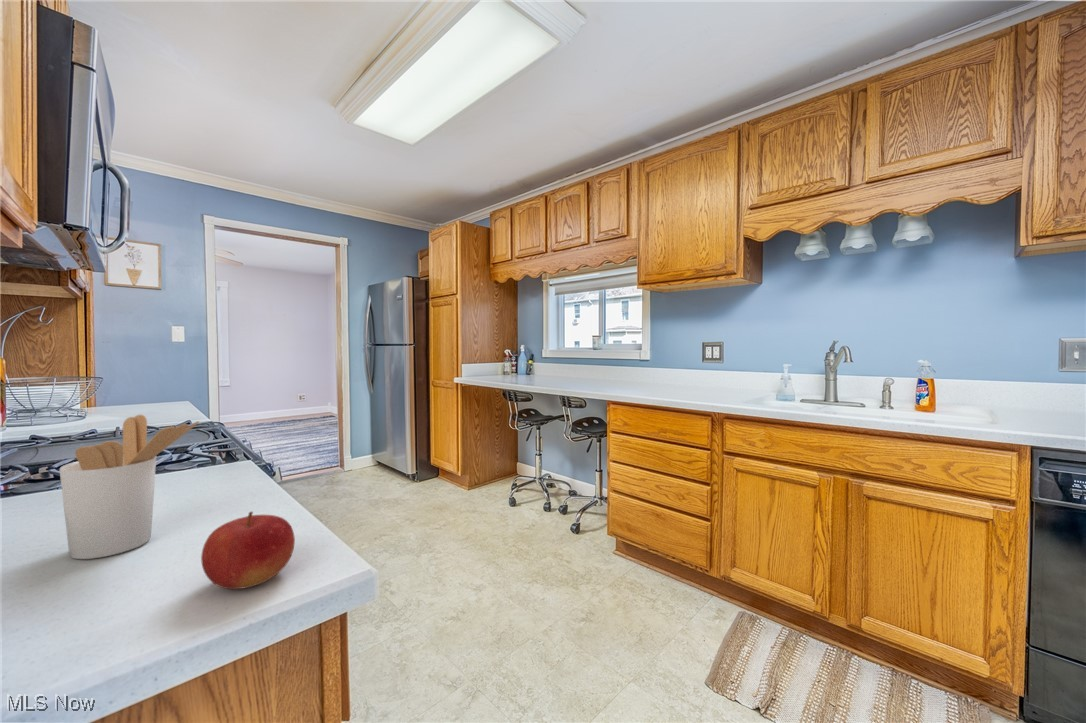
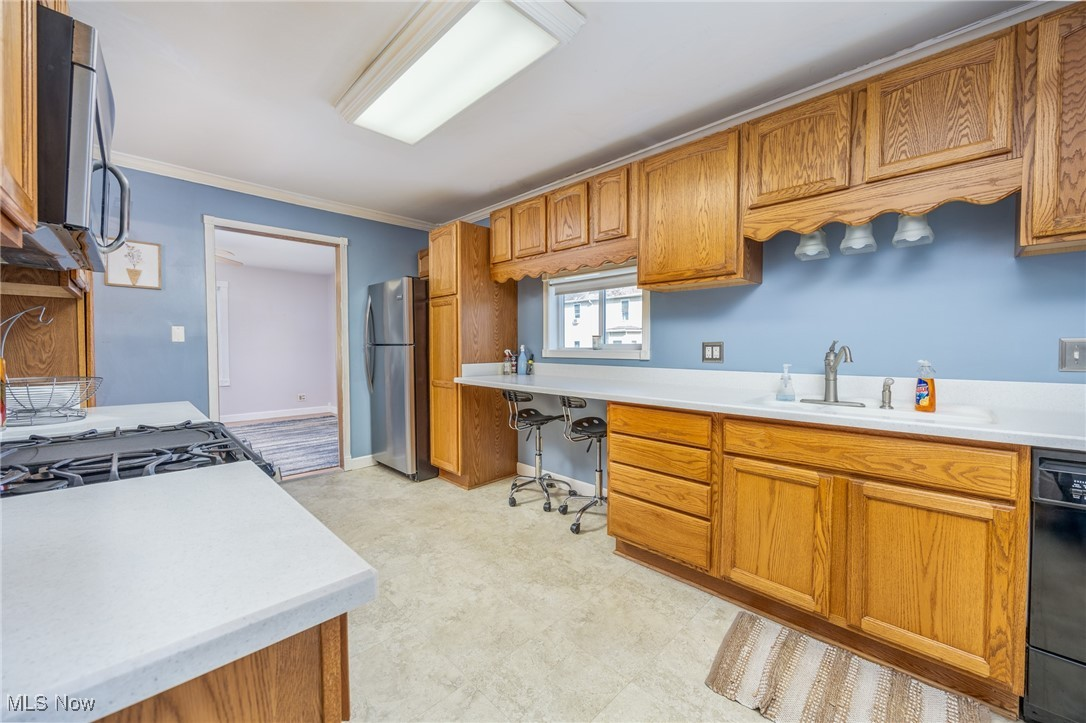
- fruit [200,510,296,590]
- utensil holder [58,414,200,560]
